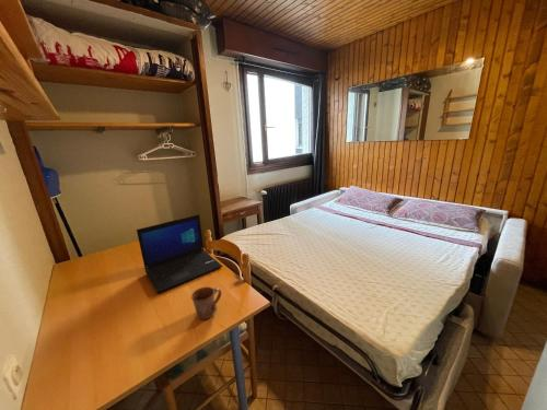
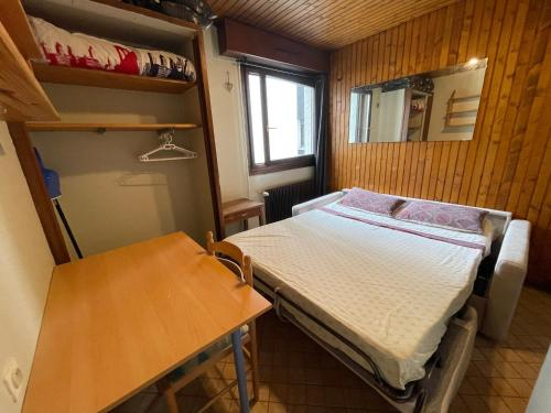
- mug [190,285,222,320]
- laptop [136,213,223,294]
